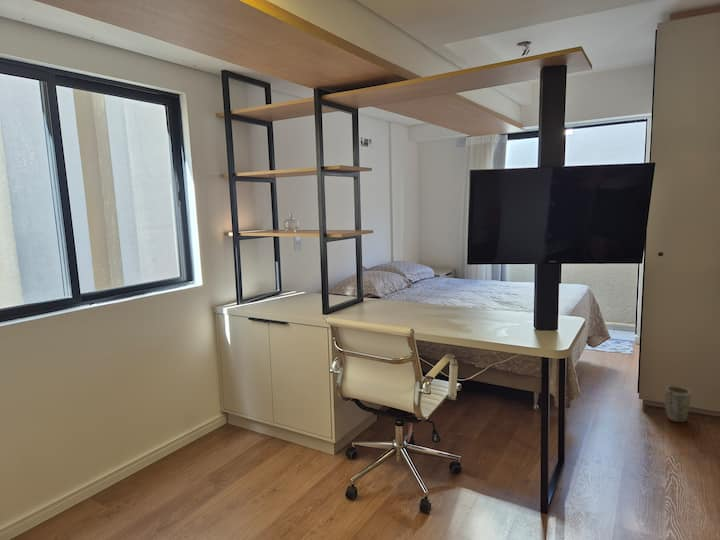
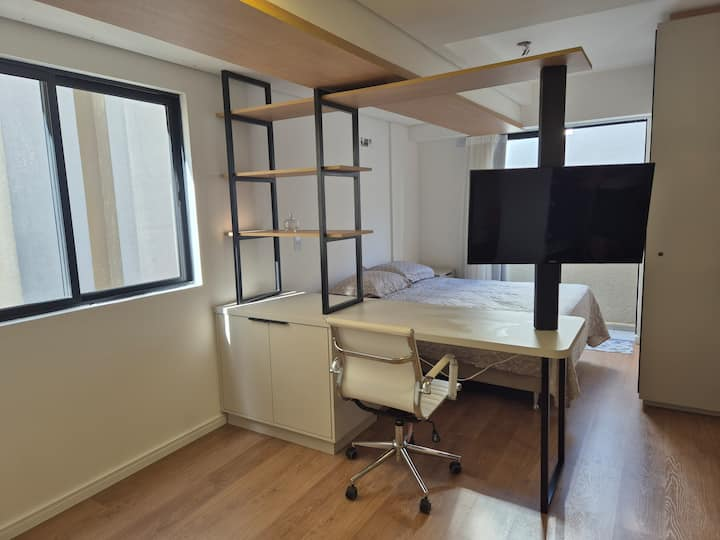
- plant pot [664,385,691,423]
